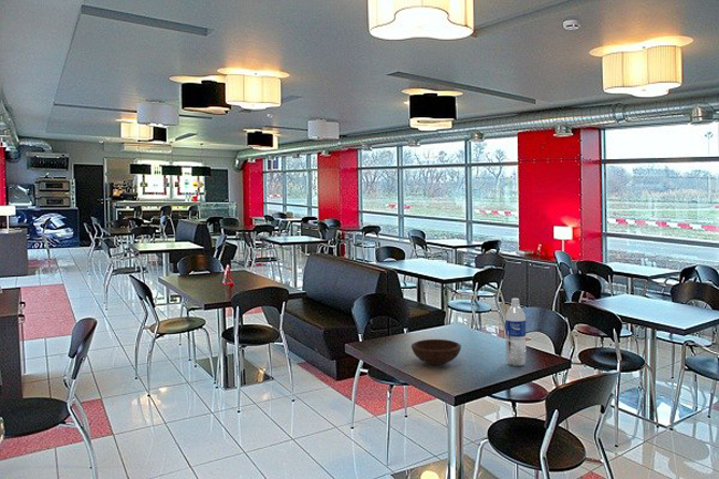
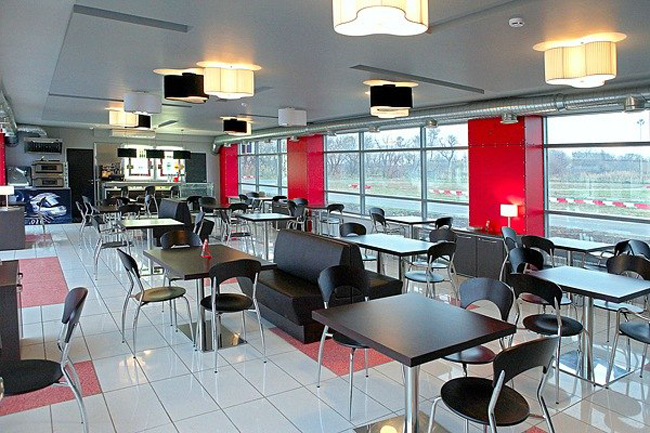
- bowl [410,339,462,366]
- water bottle [504,298,527,367]
